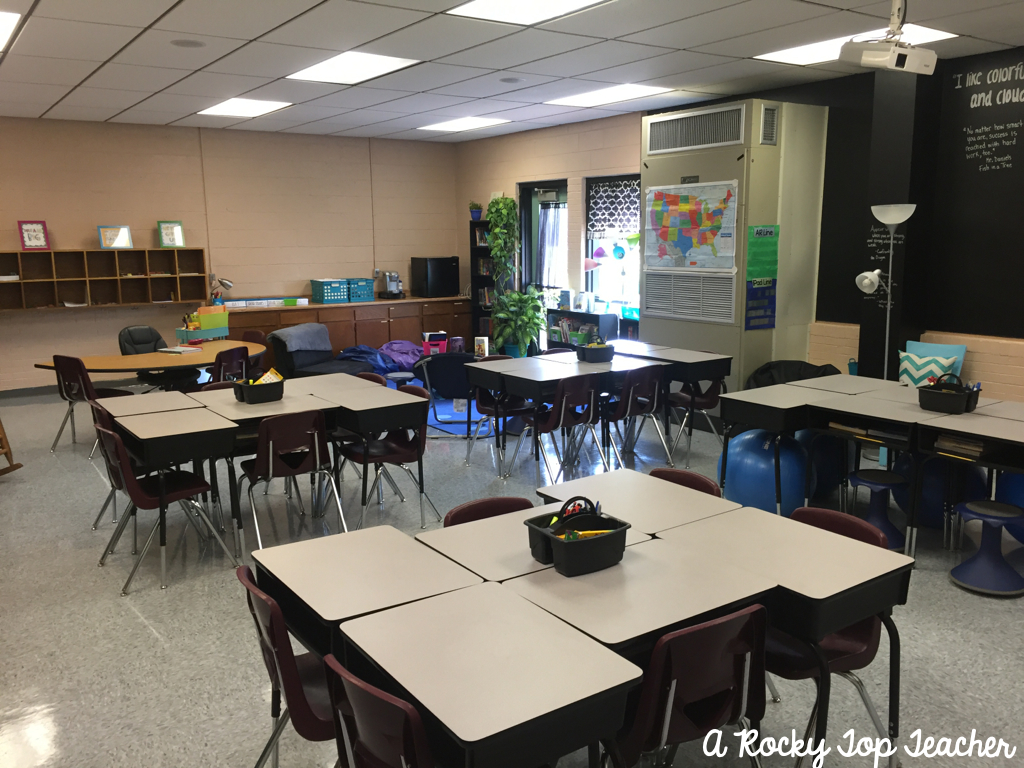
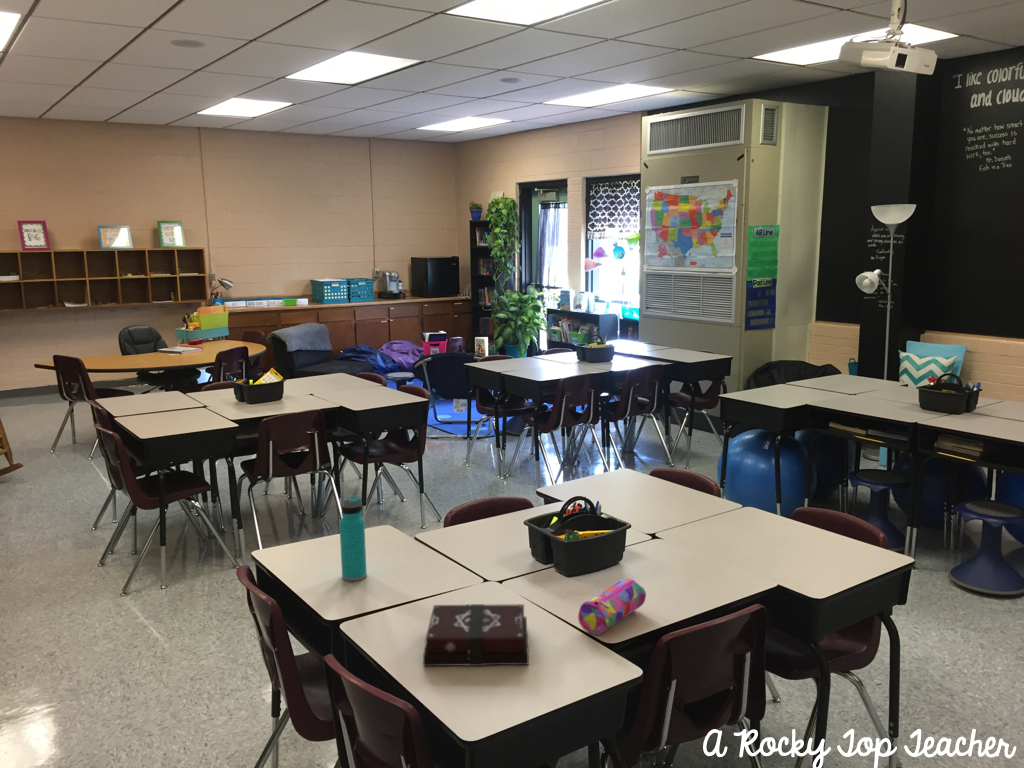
+ hardback book [422,603,530,667]
+ water bottle [338,495,368,582]
+ pencil case [577,577,647,635]
